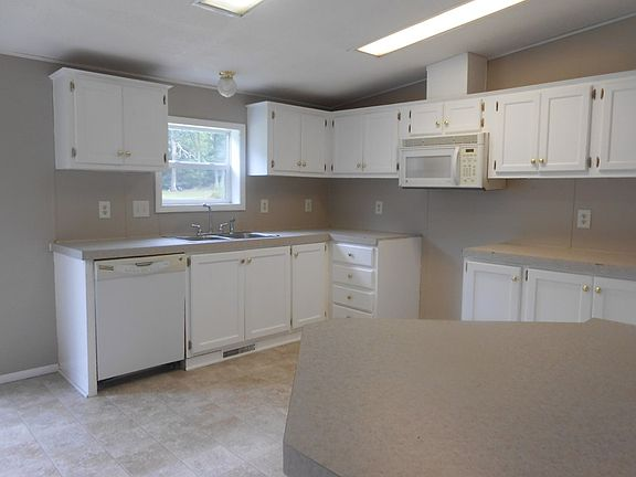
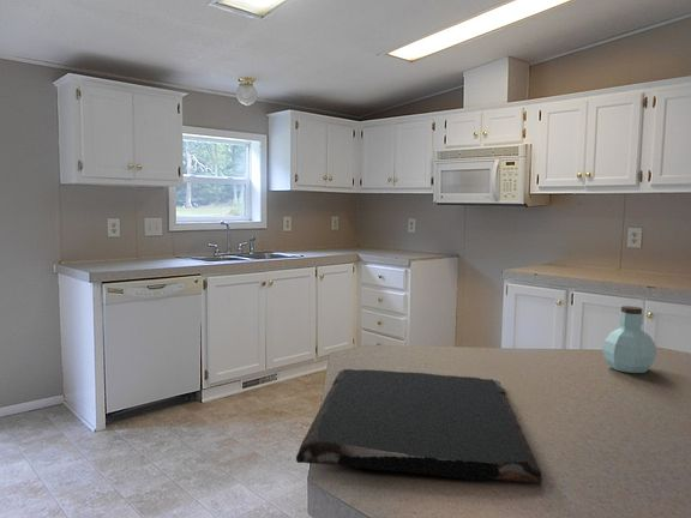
+ jar [601,305,657,374]
+ cutting board [295,368,543,484]
